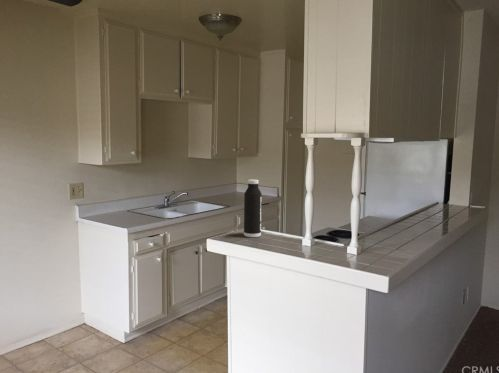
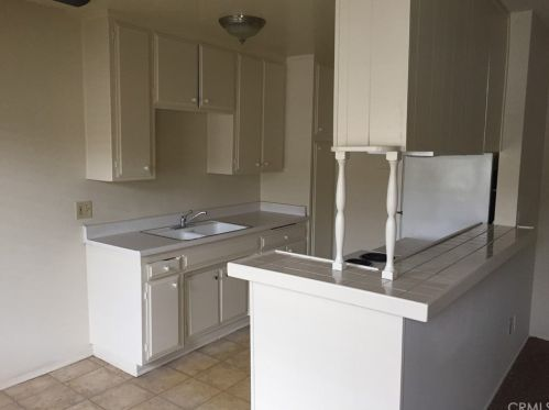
- water bottle [243,178,263,238]
